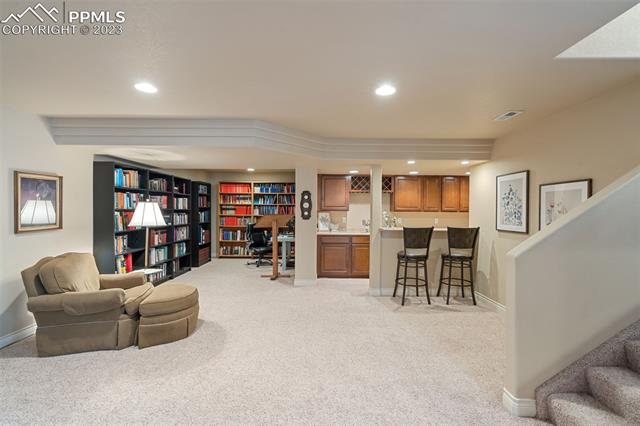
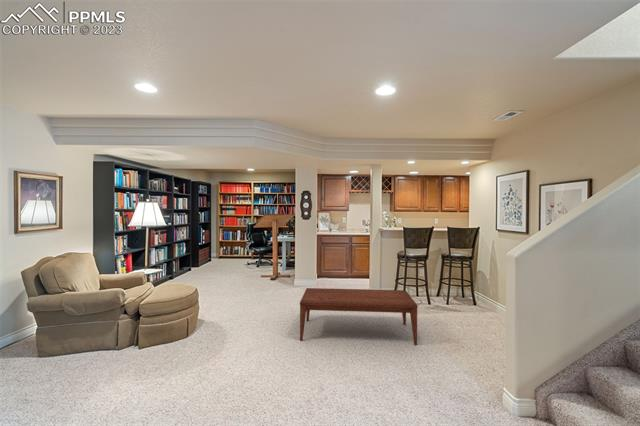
+ coffee table [299,287,419,346]
